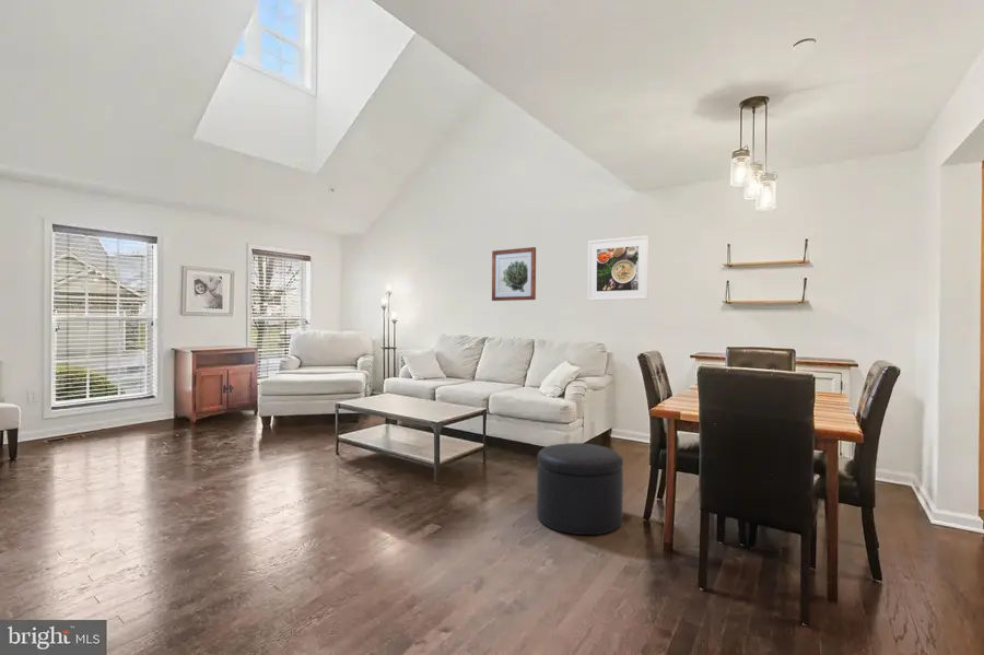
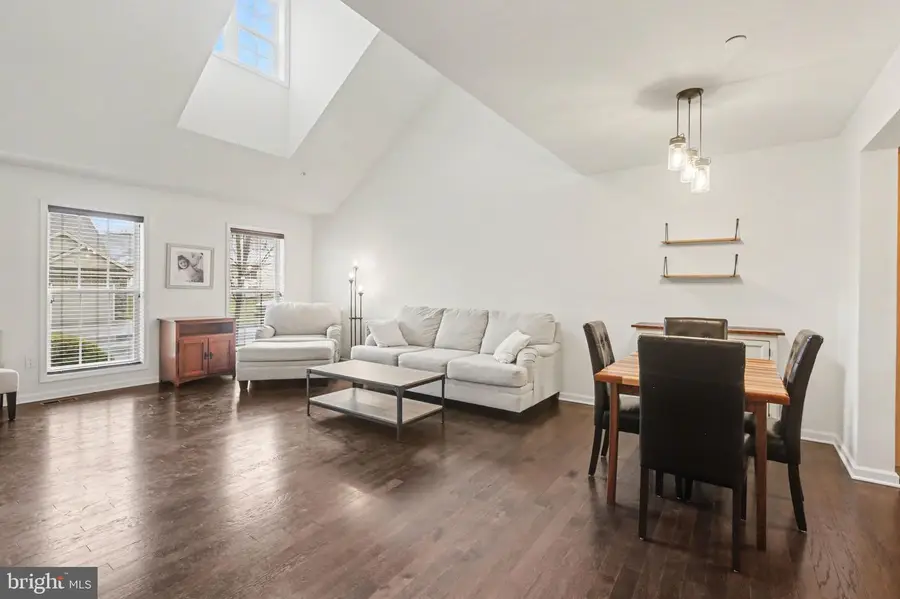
- ottoman [536,442,624,536]
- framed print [587,234,649,302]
- wall art [491,246,537,302]
